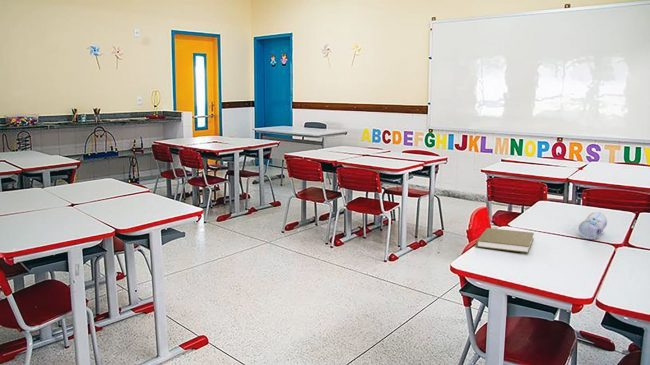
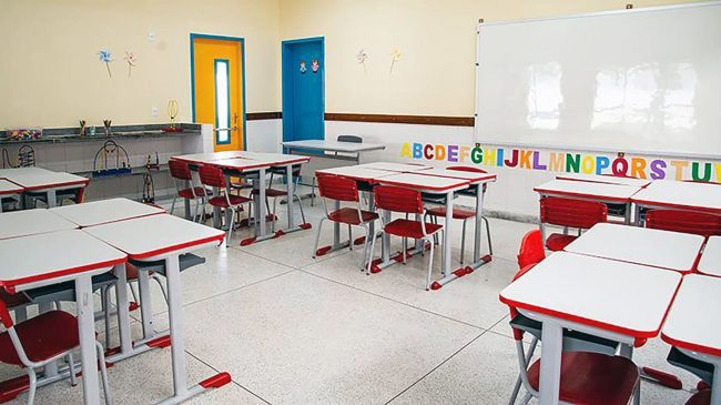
- pencil case [578,211,608,240]
- book [475,227,535,254]
